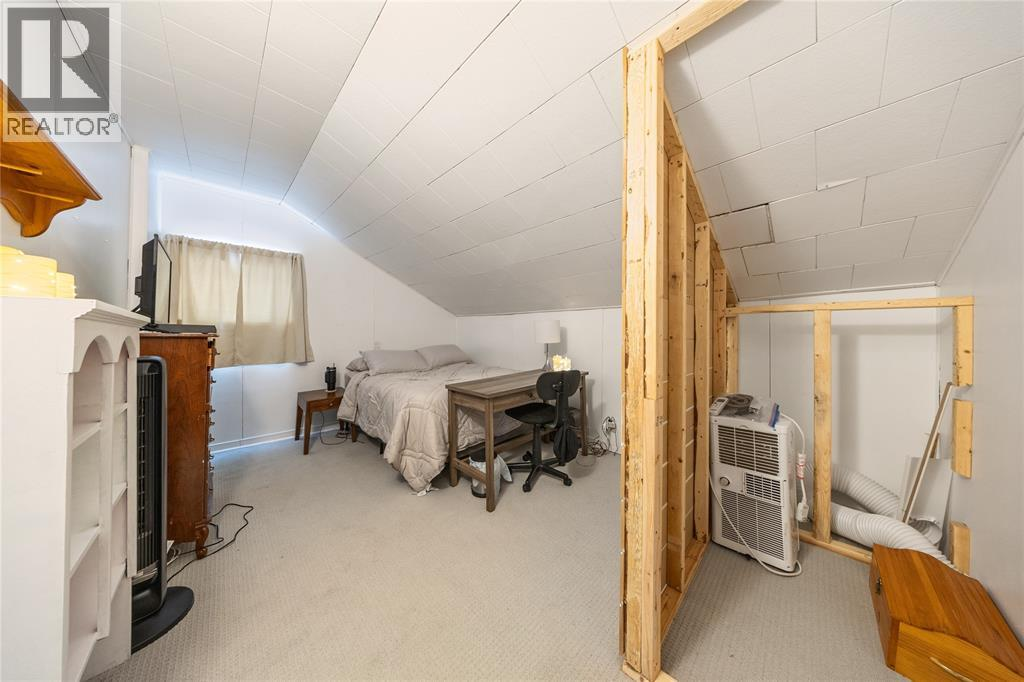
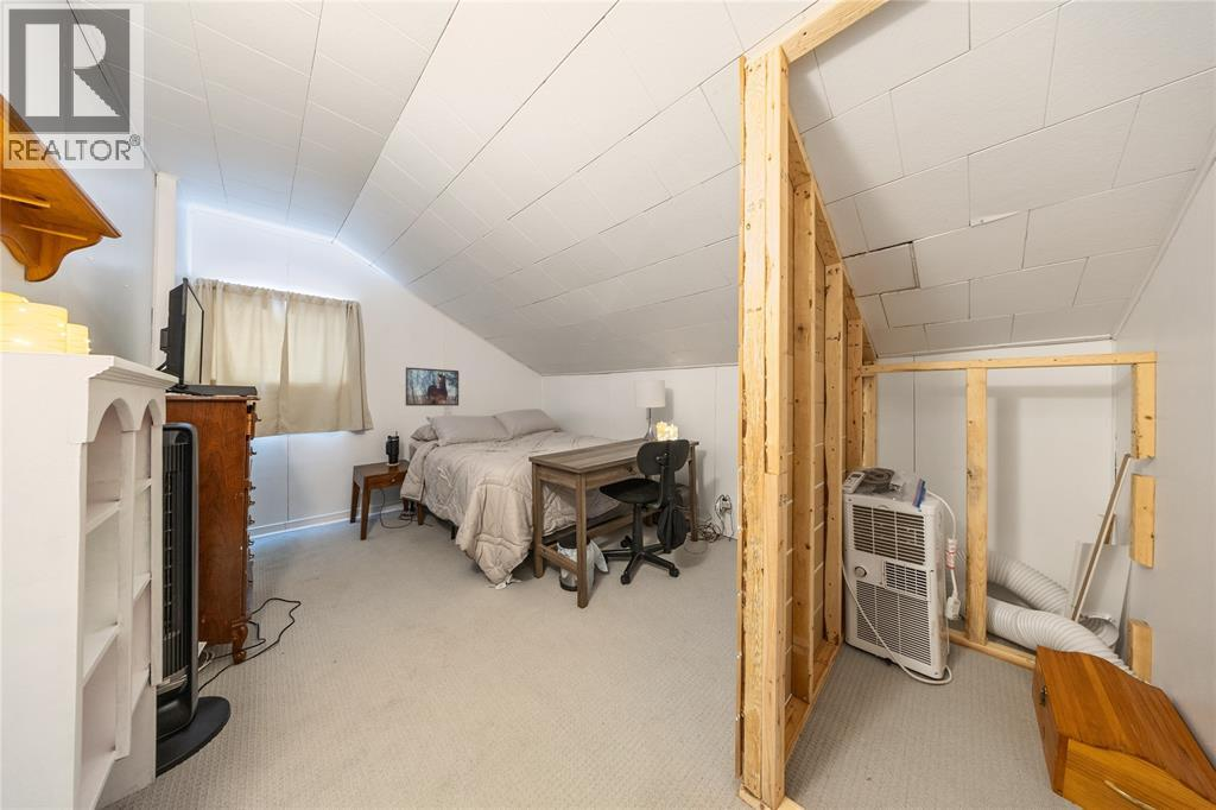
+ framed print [404,366,460,407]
